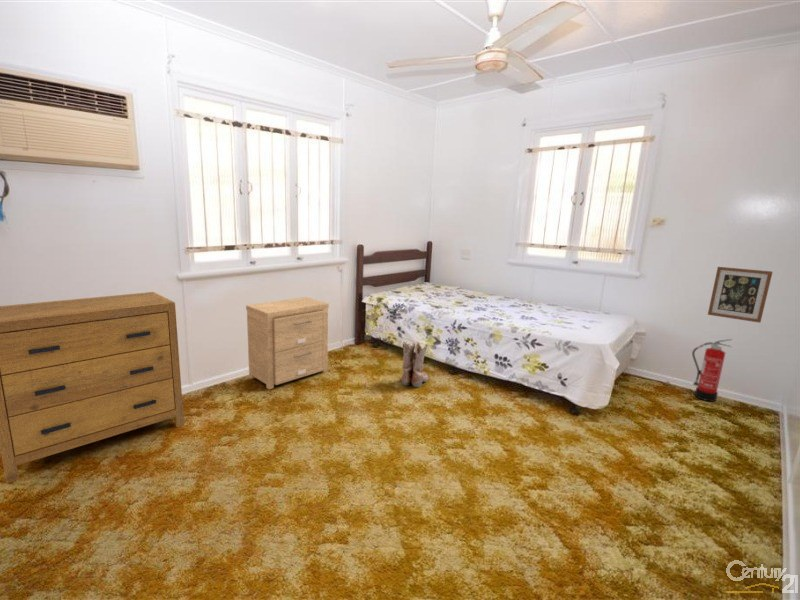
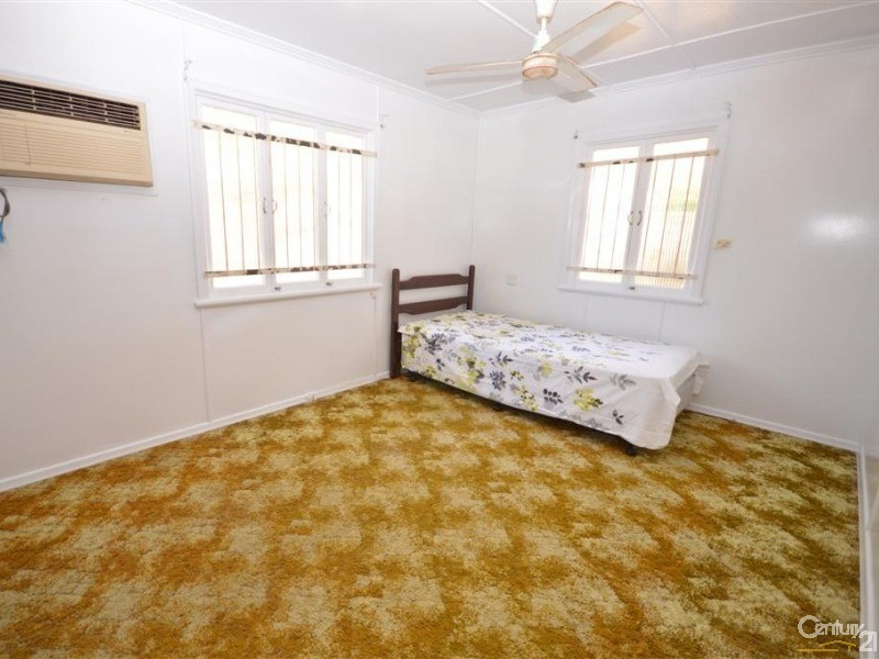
- side table [245,296,330,390]
- boots [400,341,430,388]
- dresser [0,291,185,484]
- wall art [707,266,774,324]
- fire extinguisher [691,338,733,403]
